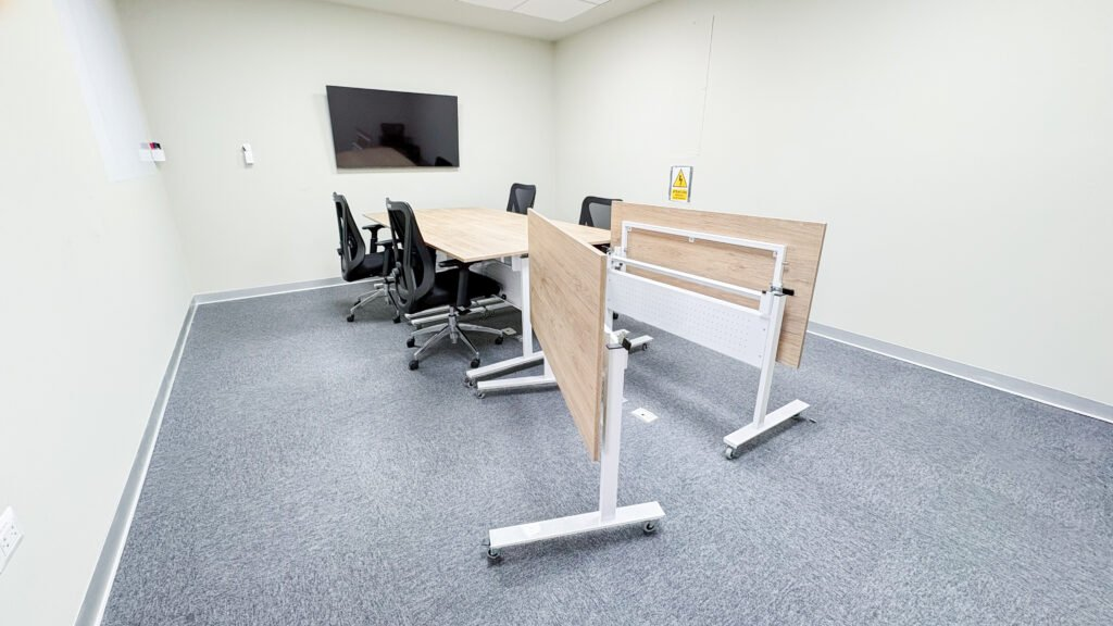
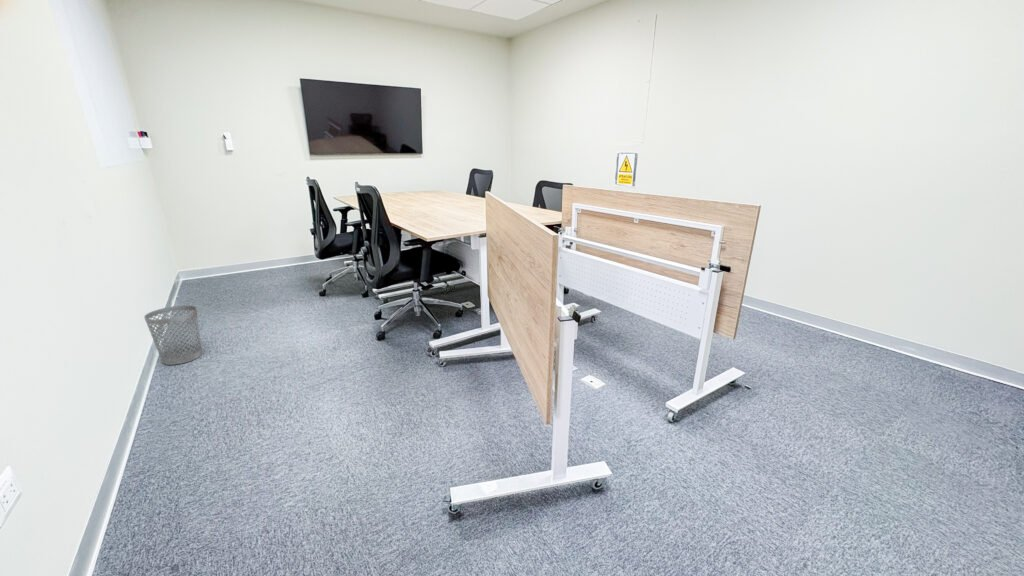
+ wastebasket [143,304,203,366]
